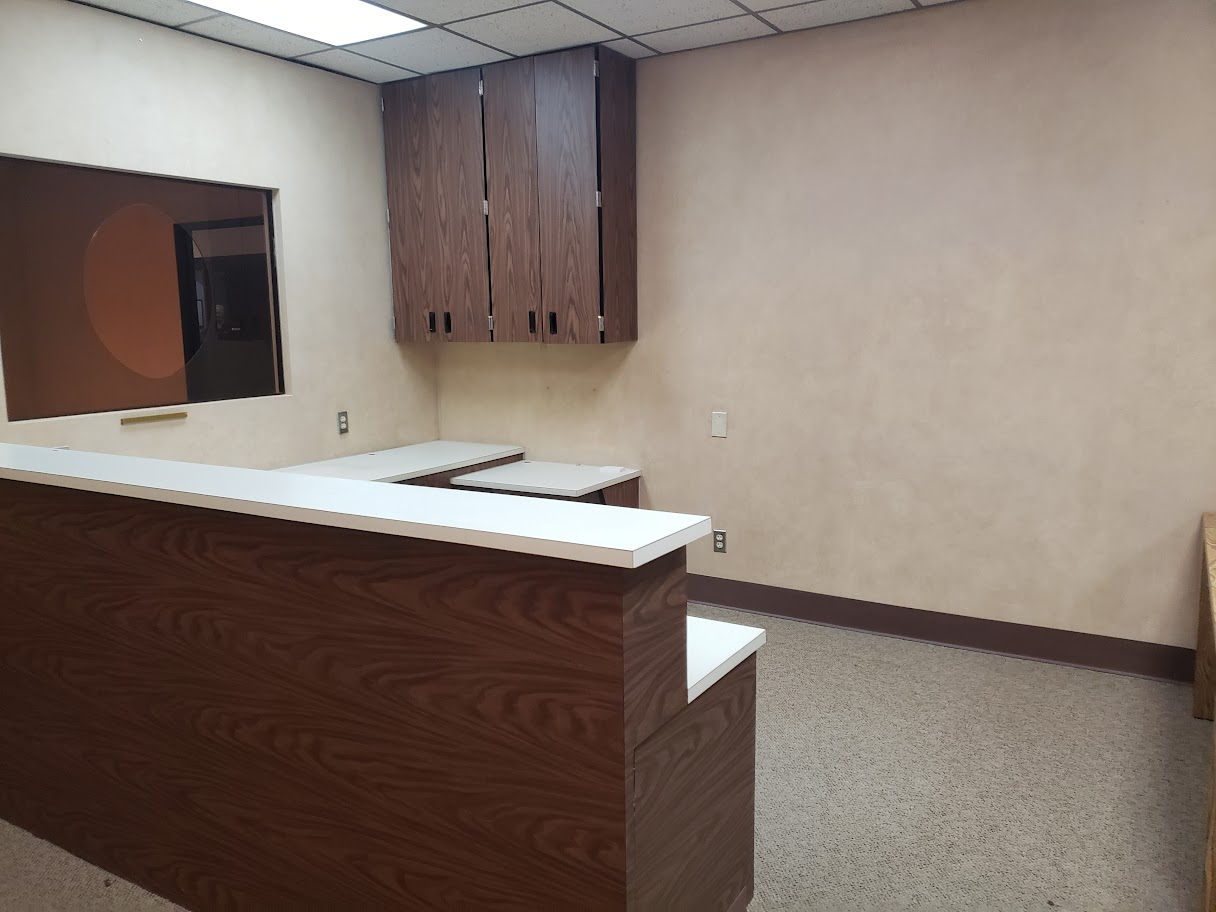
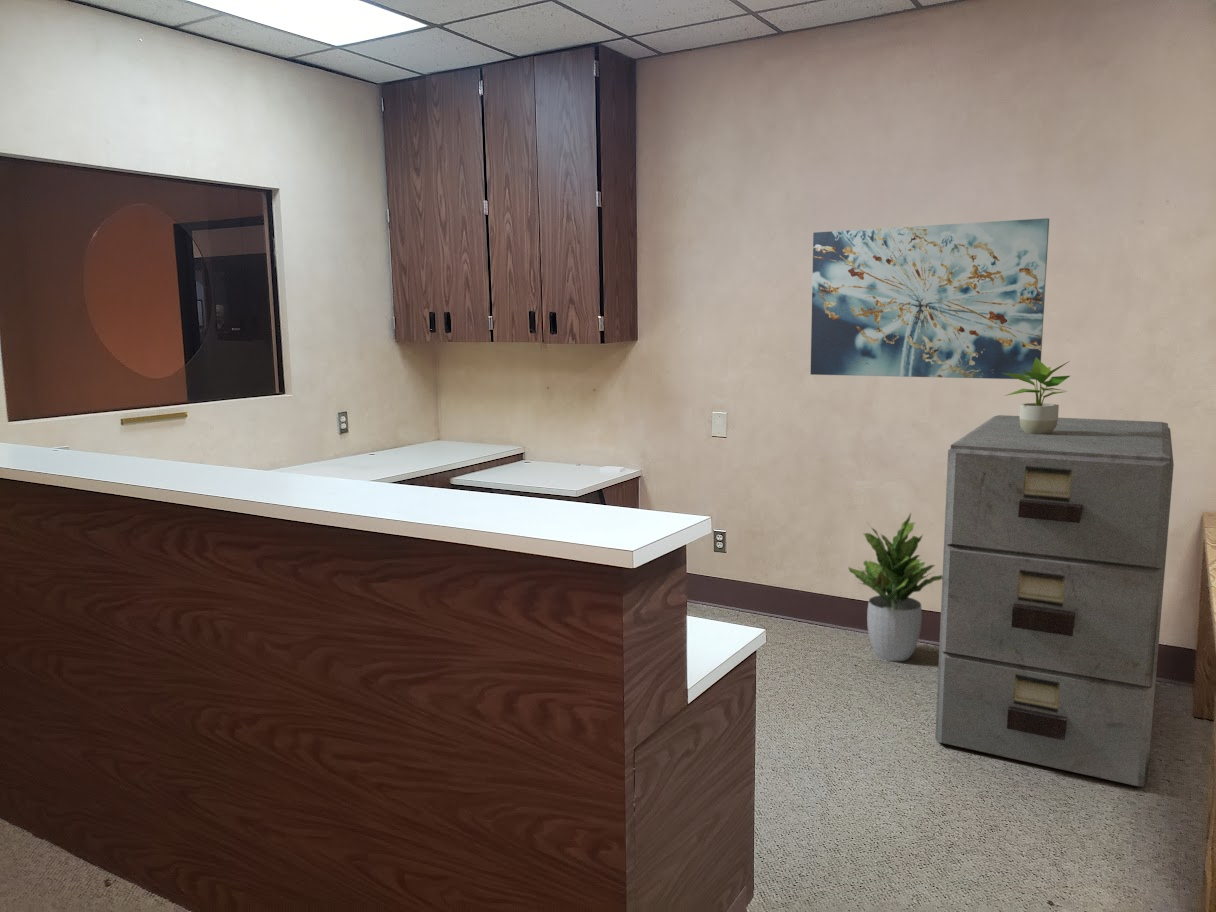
+ wall art [810,217,1050,381]
+ potted plant [848,512,943,662]
+ filing cabinet [934,414,1175,787]
+ potted plant [1002,358,1071,434]
